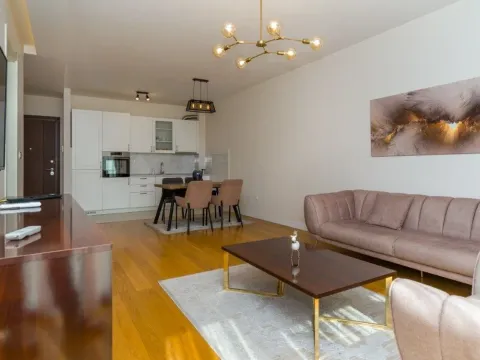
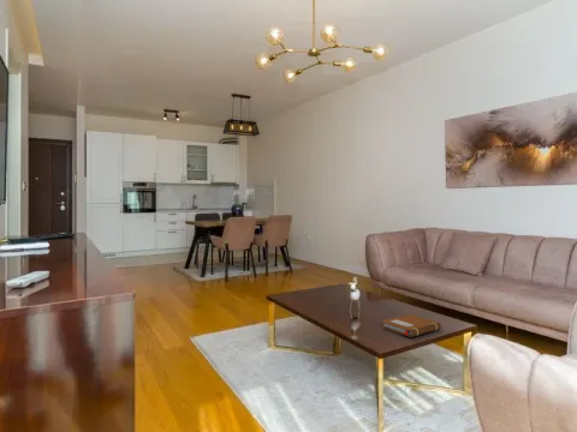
+ notebook [381,313,442,338]
